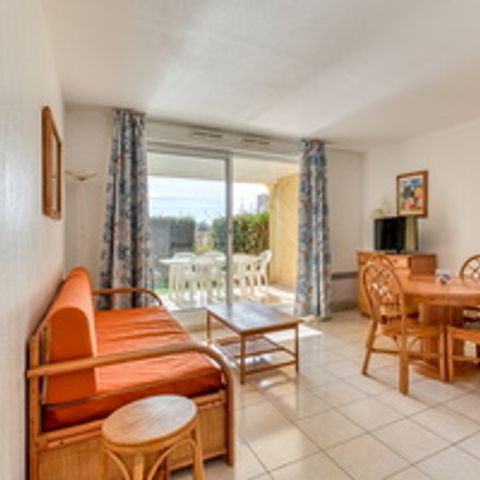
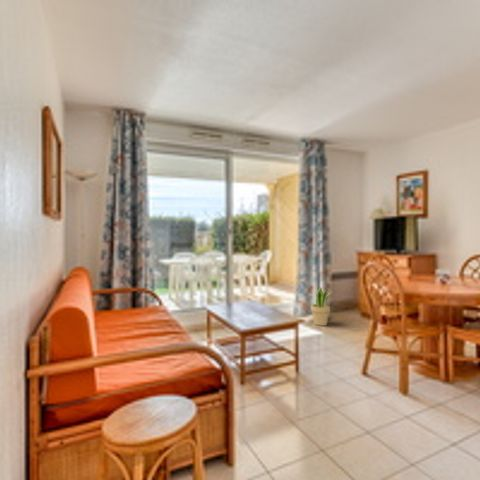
+ potted plant [310,286,332,327]
